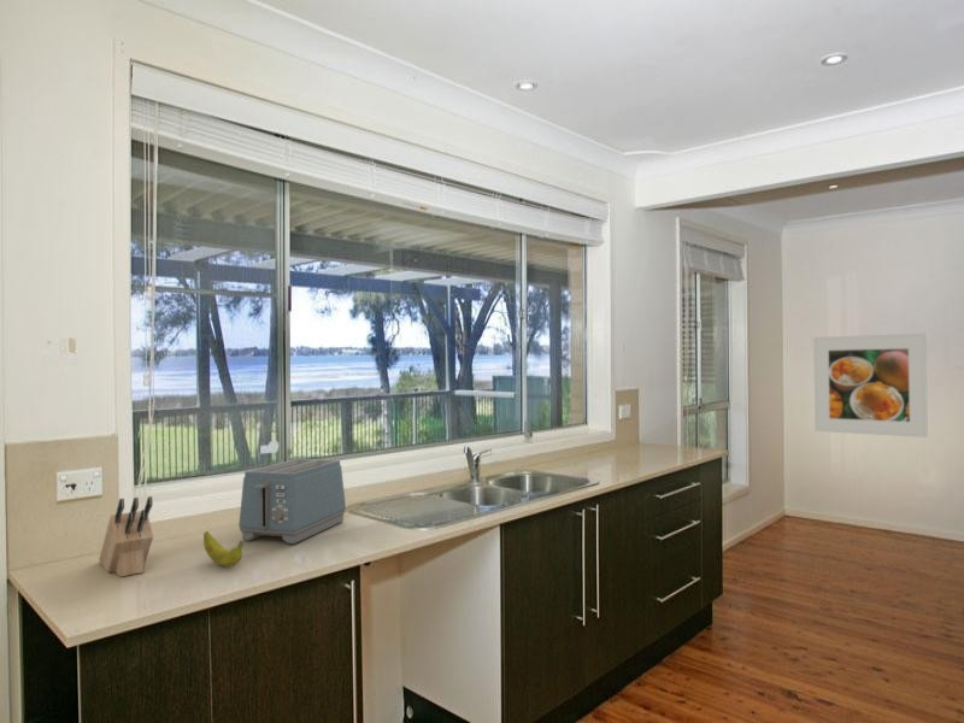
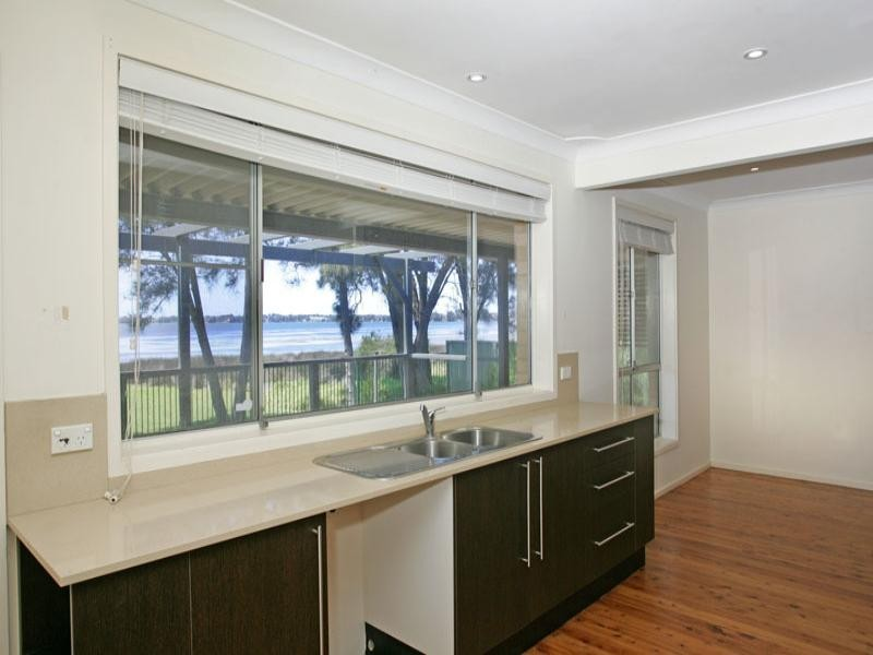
- knife block [98,495,154,578]
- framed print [812,333,929,439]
- toaster [237,458,347,545]
- banana [202,530,245,569]
